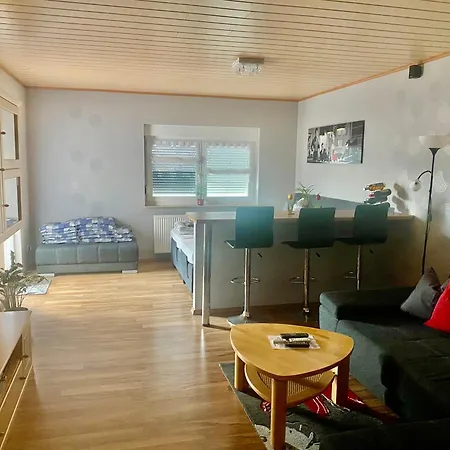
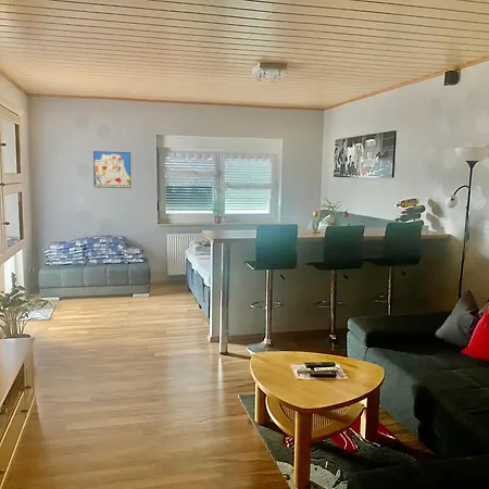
+ wall art [92,150,131,189]
